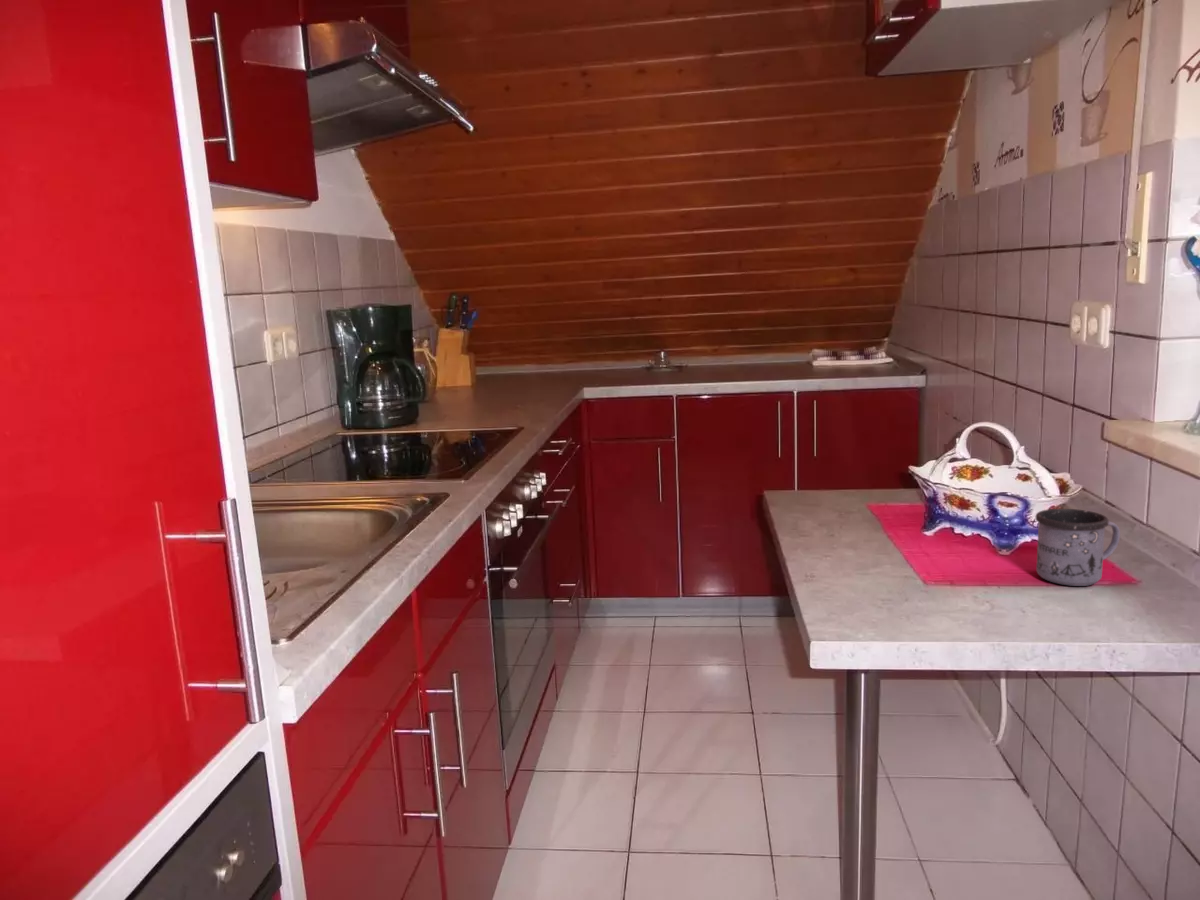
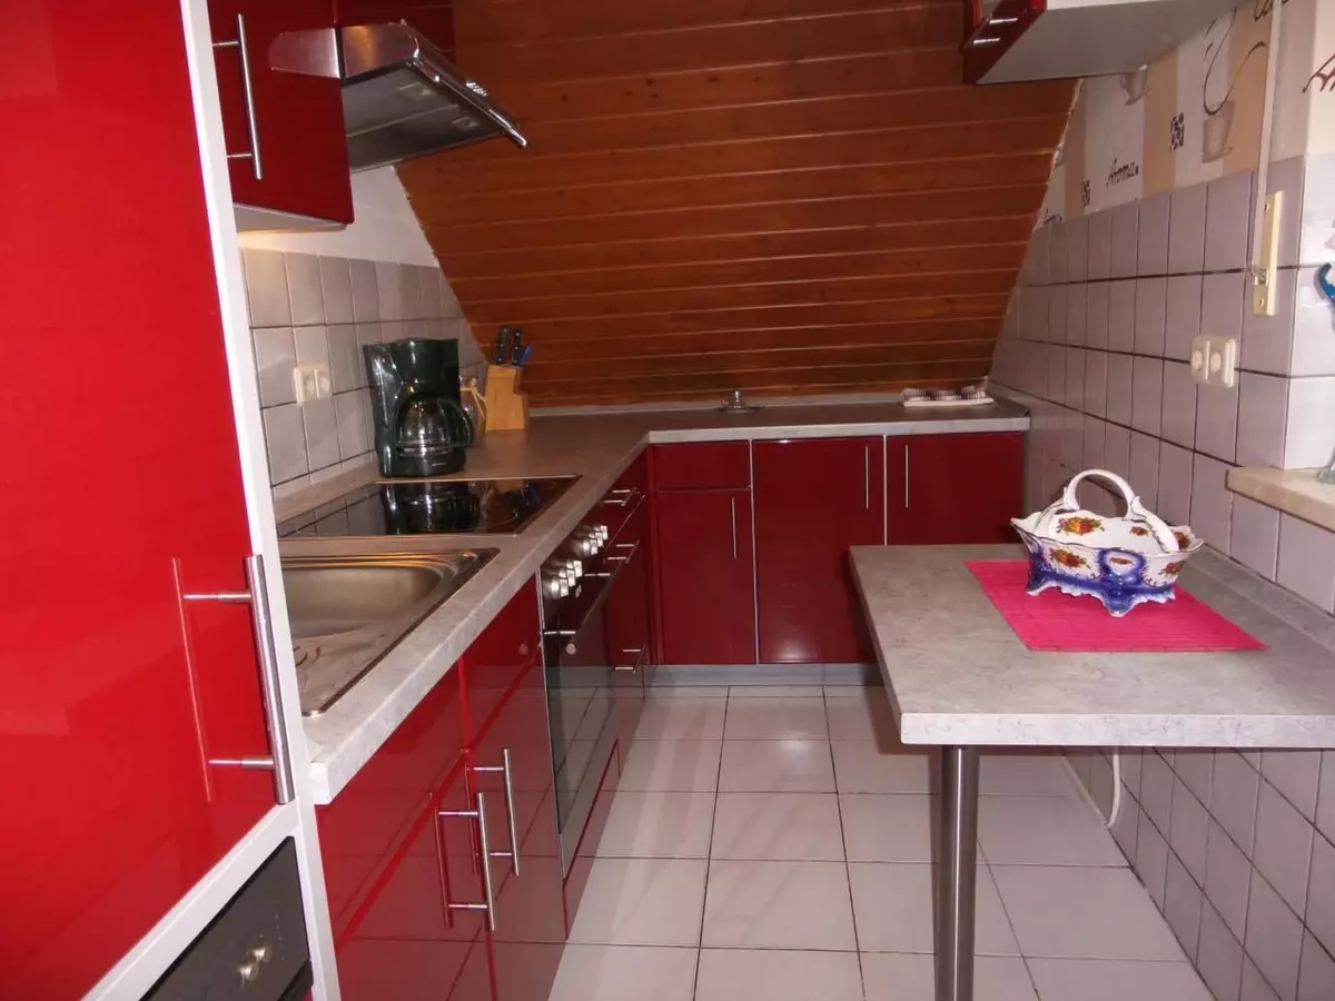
- mug [1035,508,1121,587]
